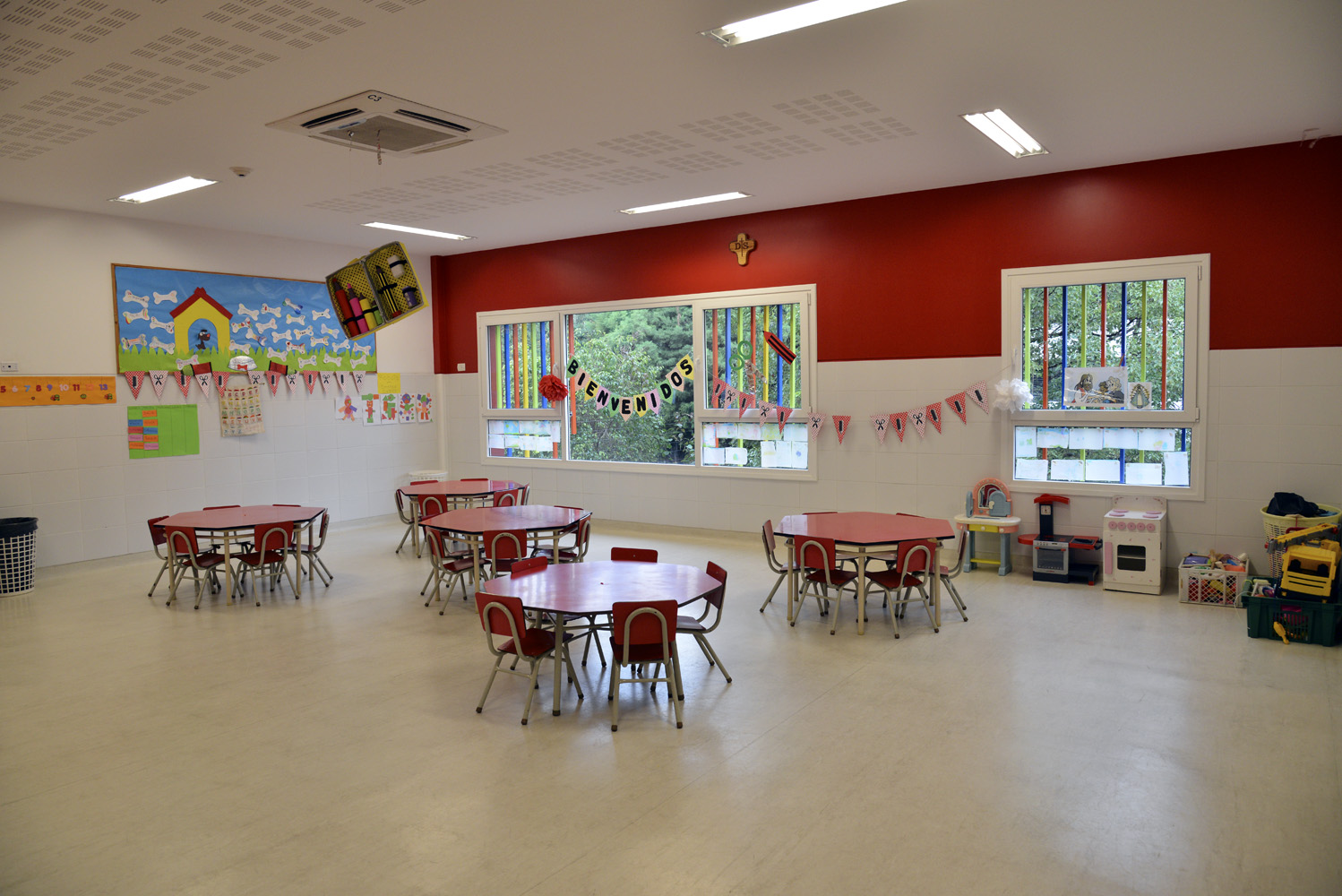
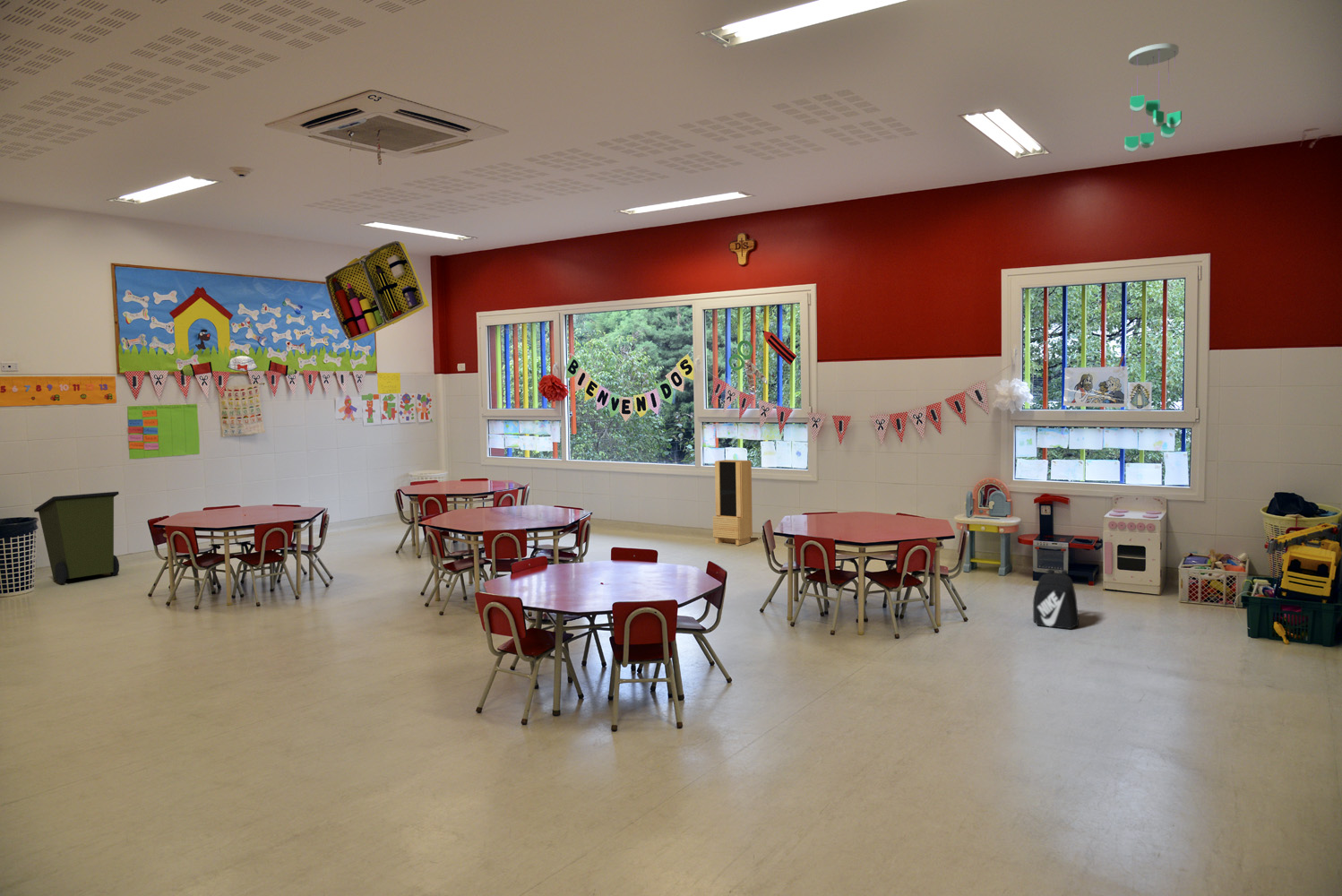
+ backpack [1032,568,1080,630]
+ trash can [33,491,120,584]
+ ceiling mobile [1123,42,1183,152]
+ storage cabinet [712,459,753,547]
